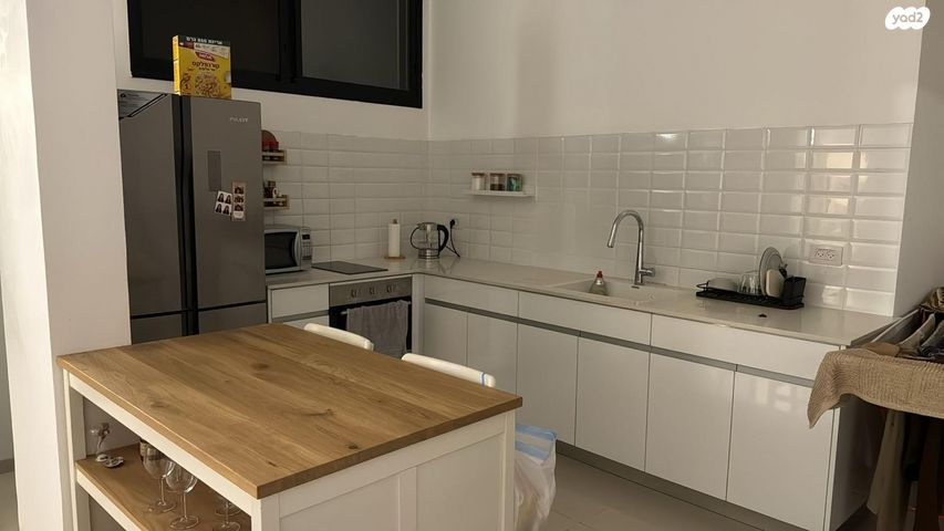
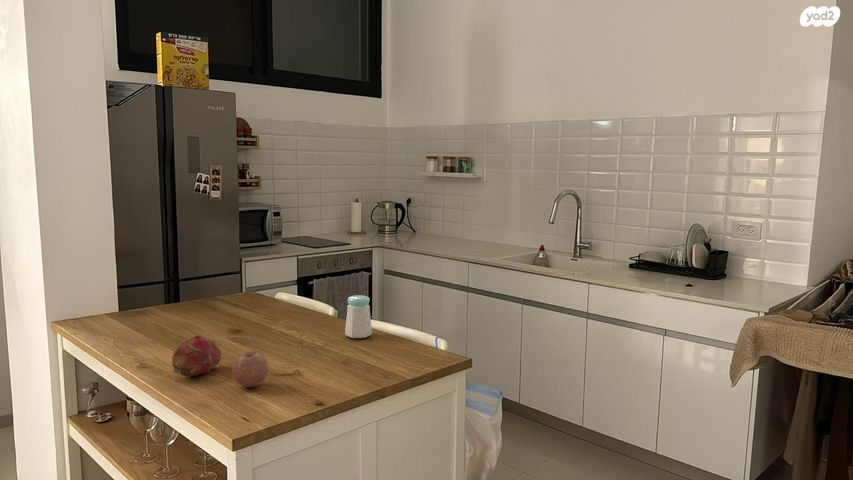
+ fruit [231,350,270,388]
+ fruit [171,335,222,378]
+ salt shaker [344,294,373,339]
